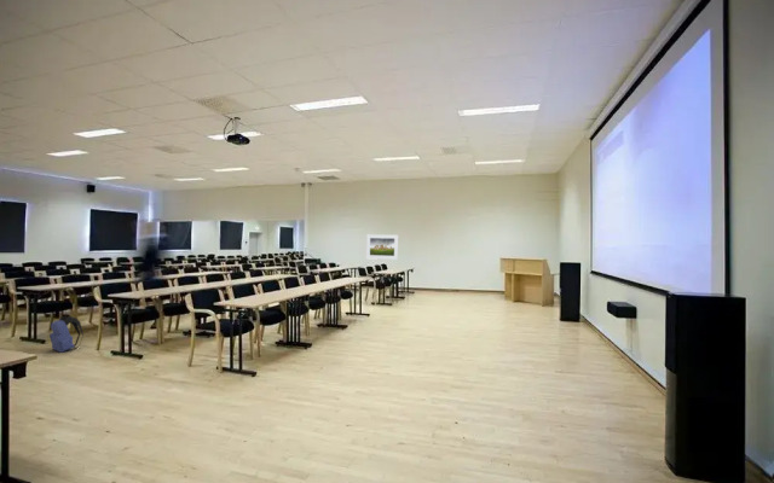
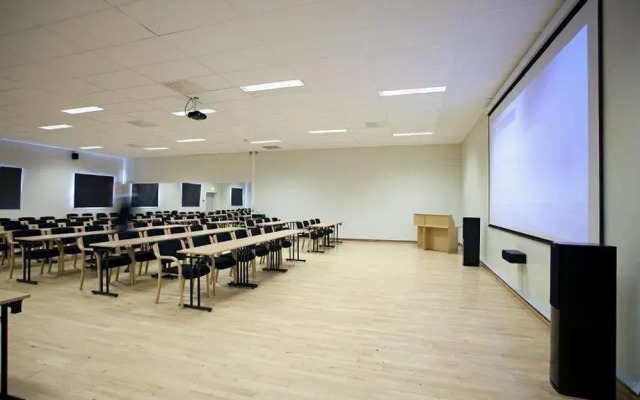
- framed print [365,233,399,261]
- backpack [48,315,85,354]
